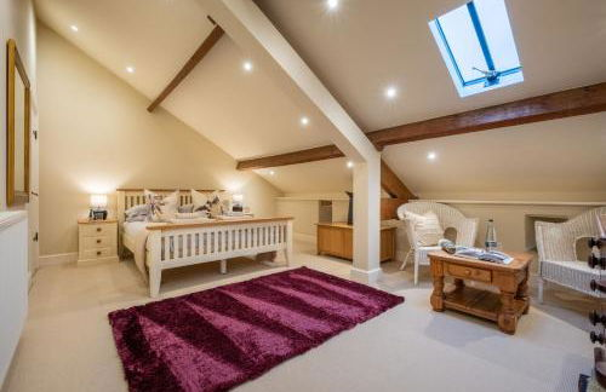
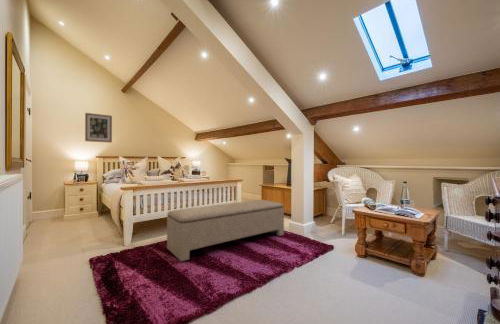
+ bench [166,199,285,262]
+ wall art [84,112,113,144]
